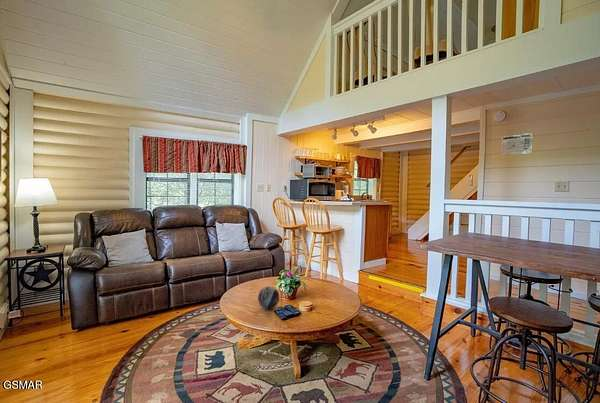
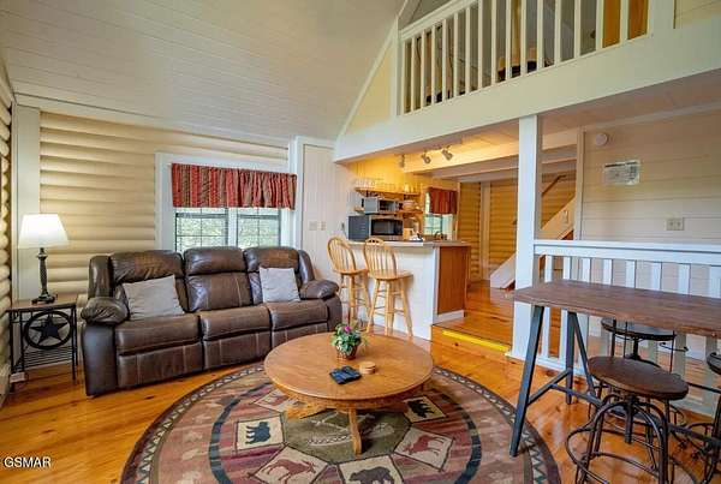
- decorative orb [257,285,280,310]
